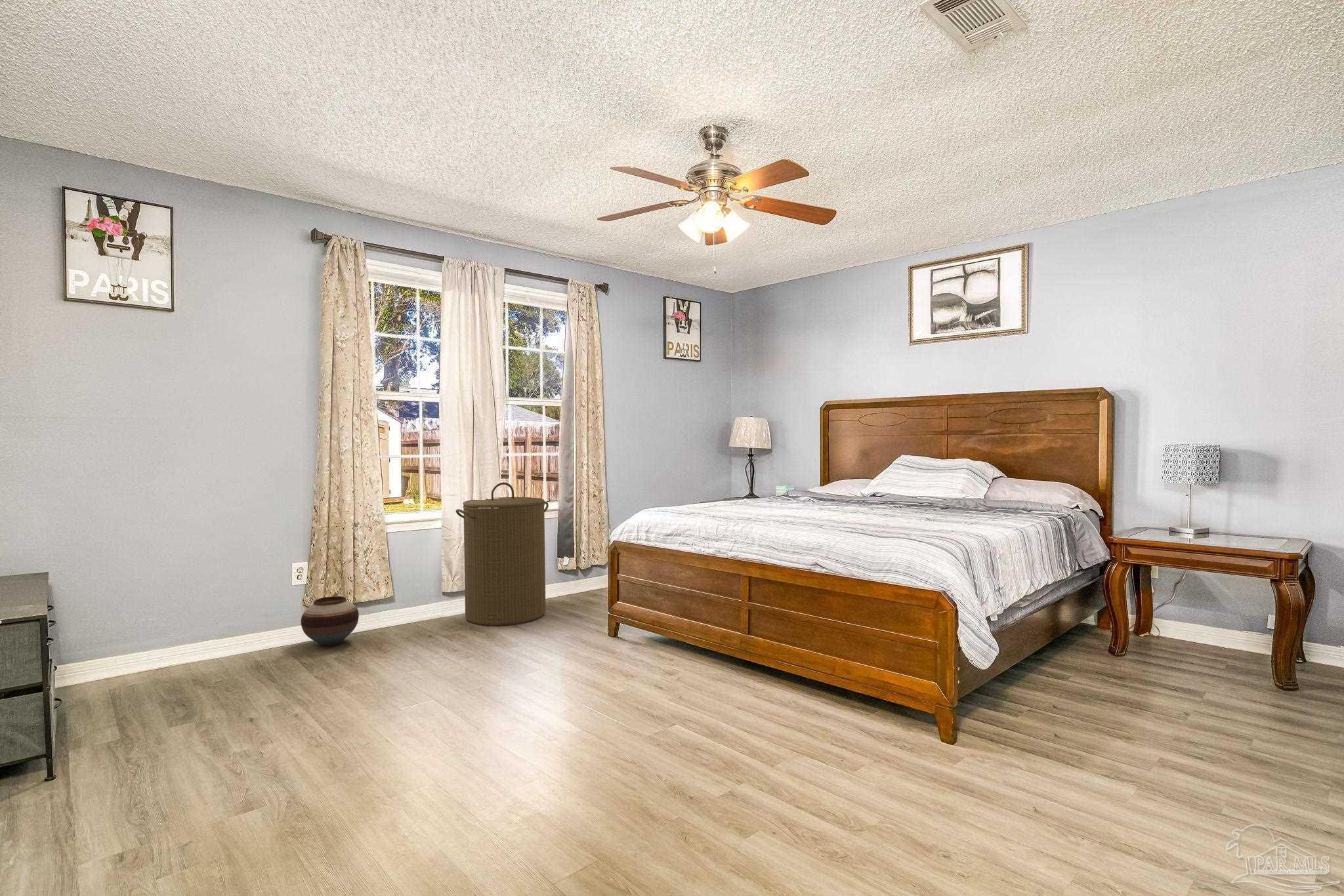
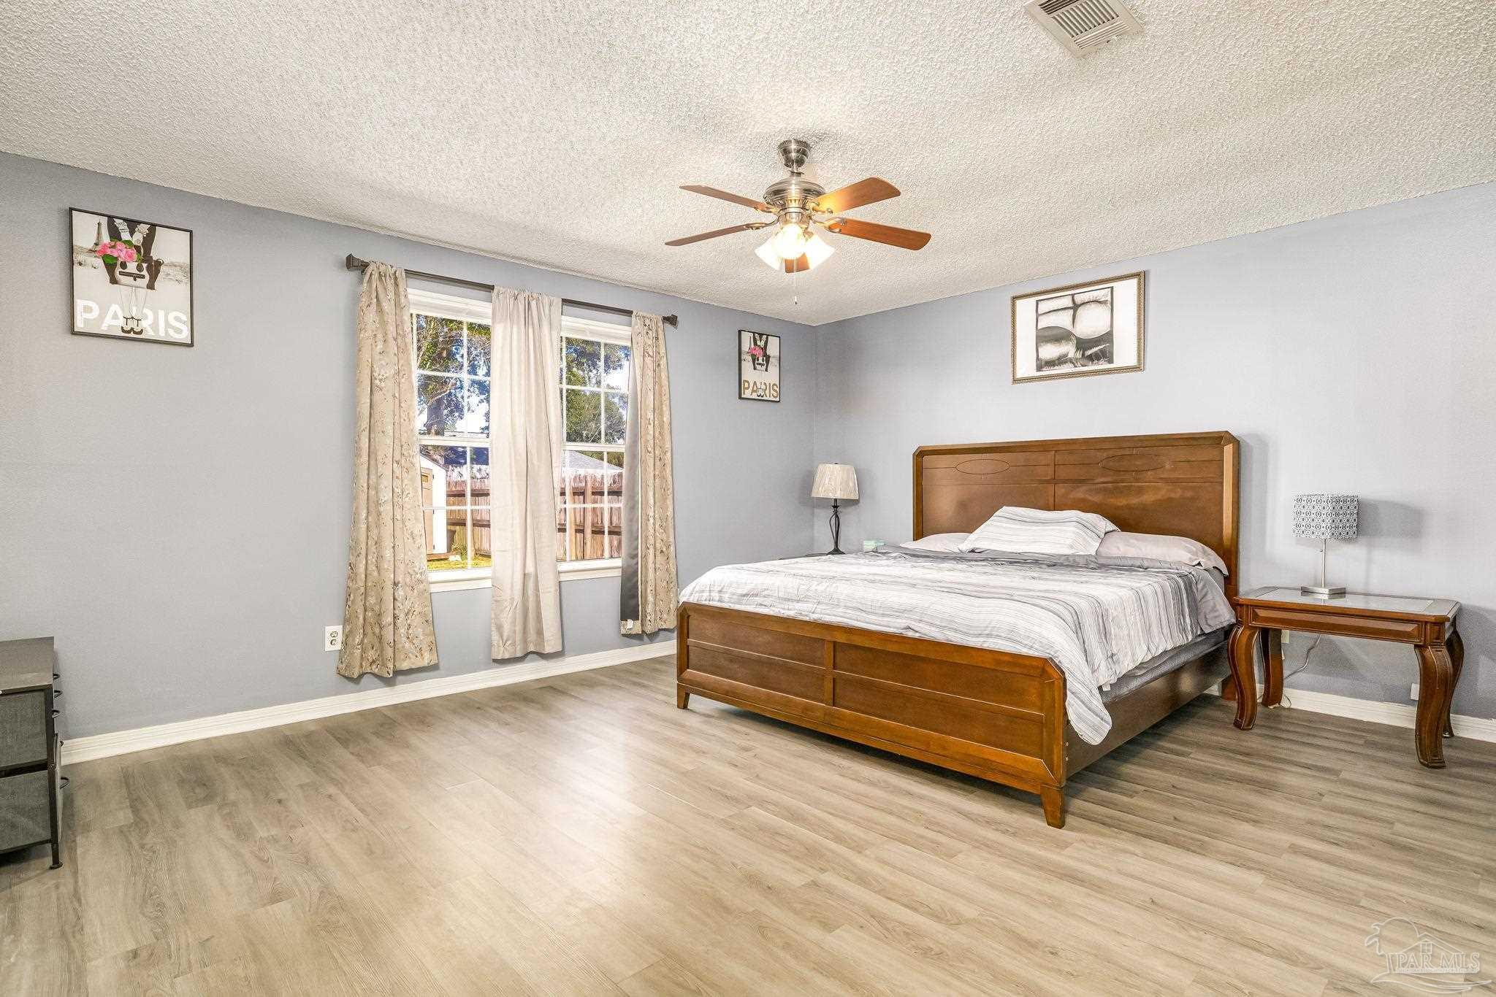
- vase [301,596,360,647]
- laundry hamper [455,481,549,626]
